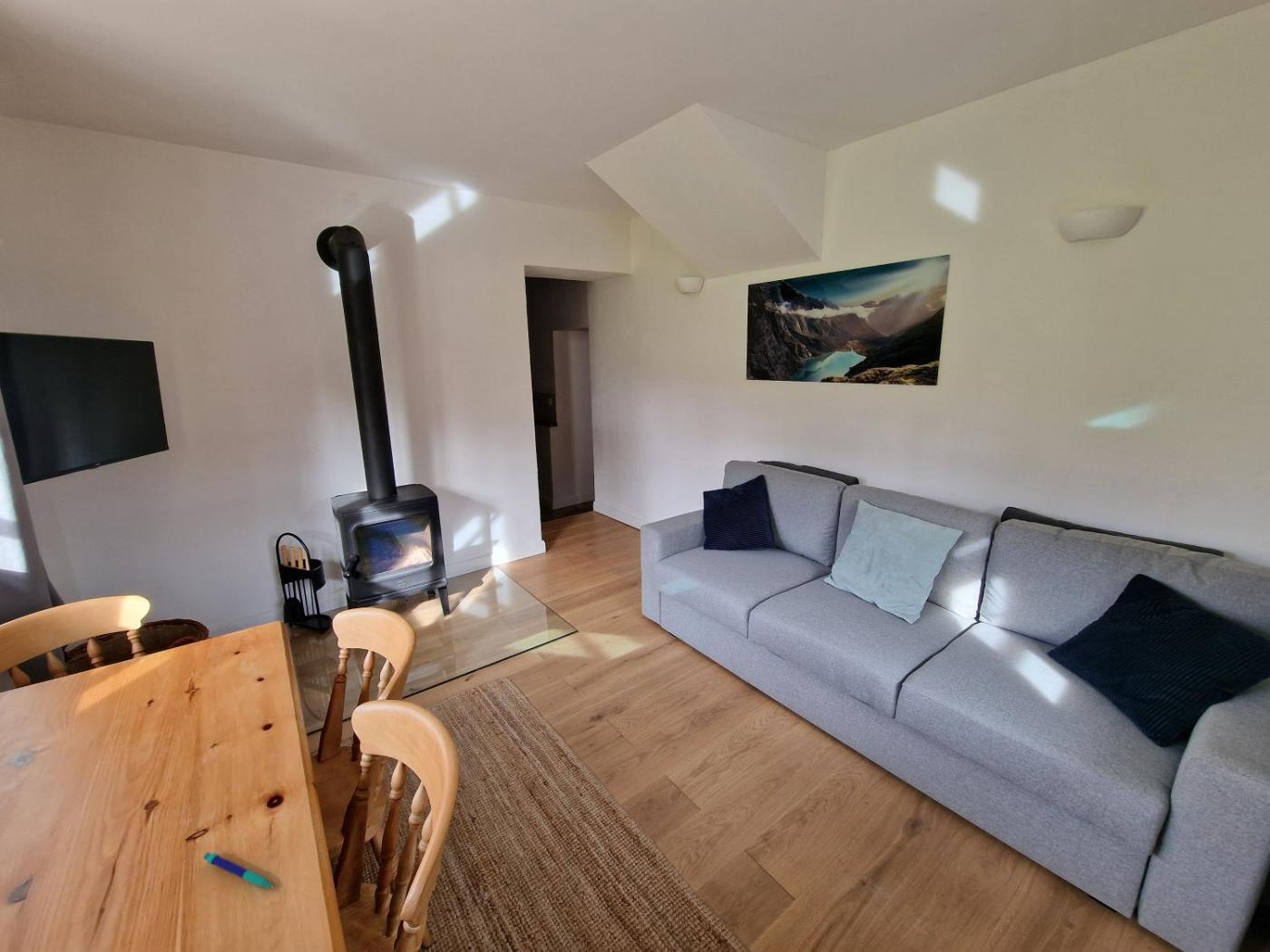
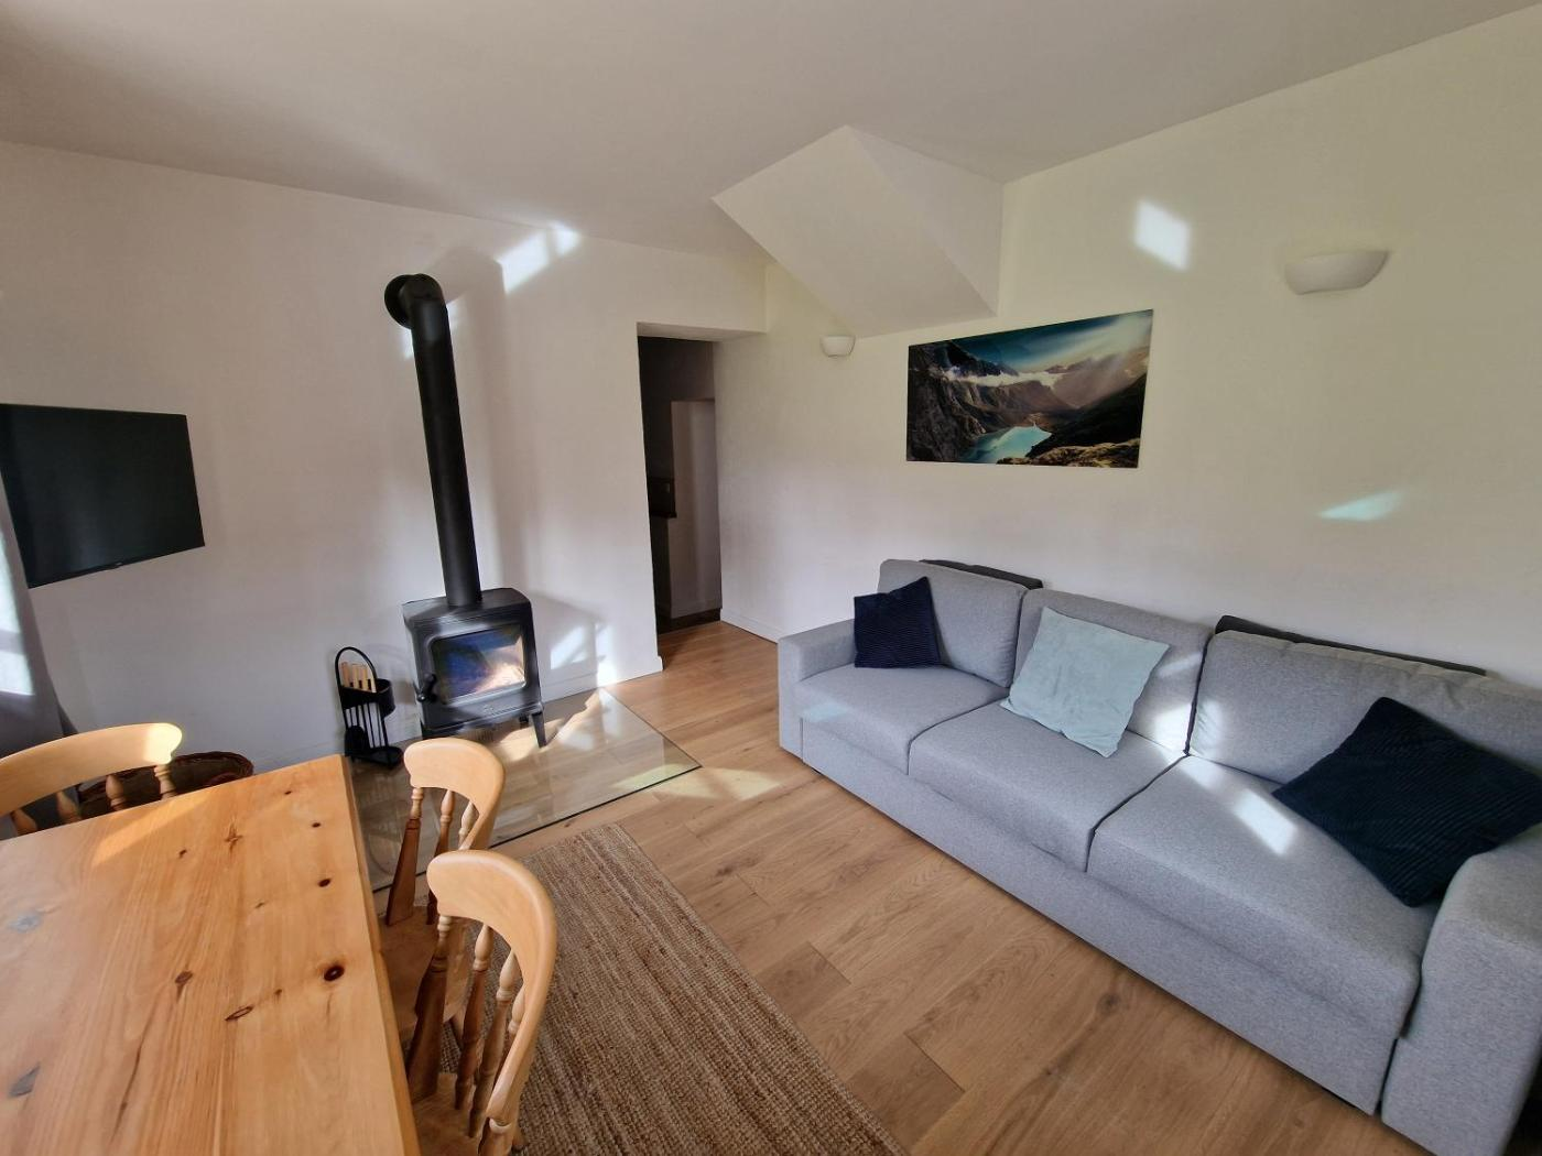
- pen [202,851,274,889]
